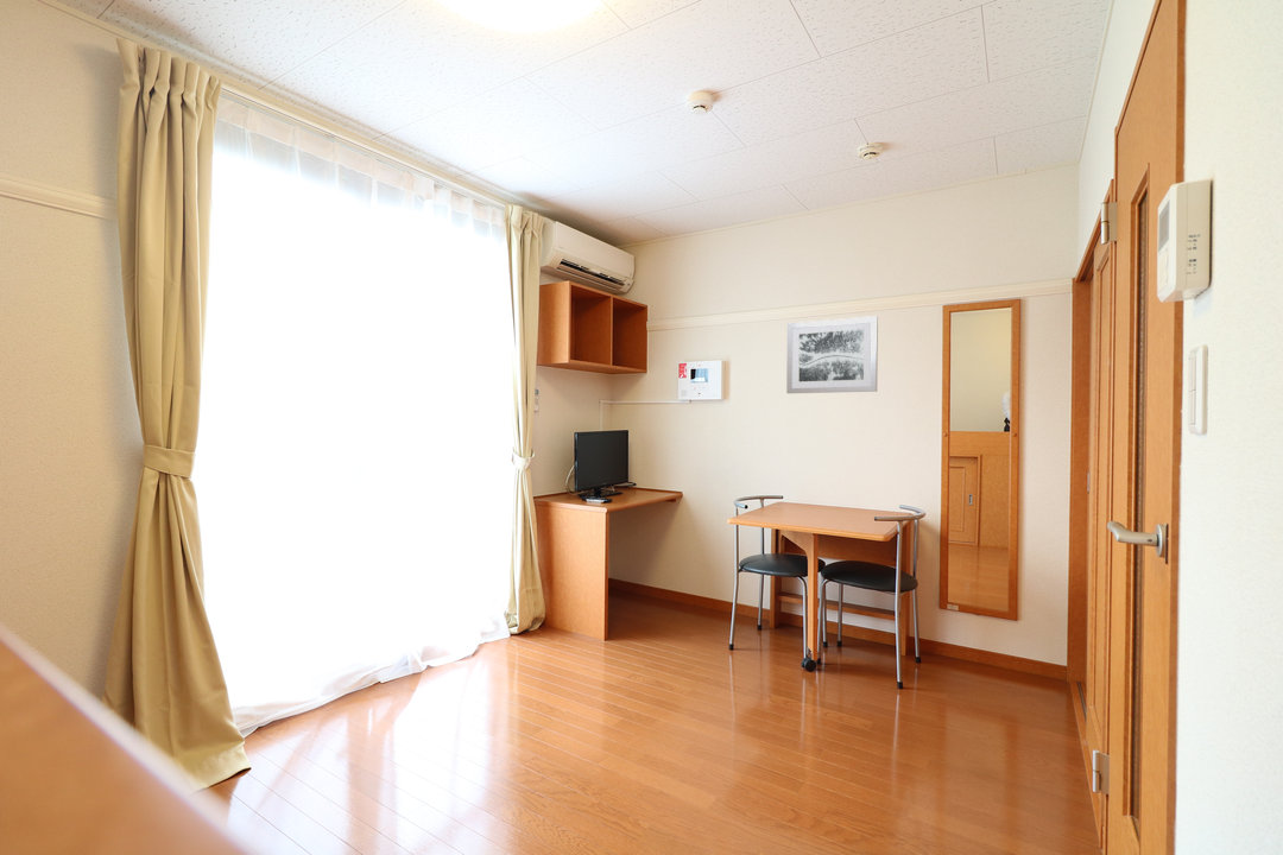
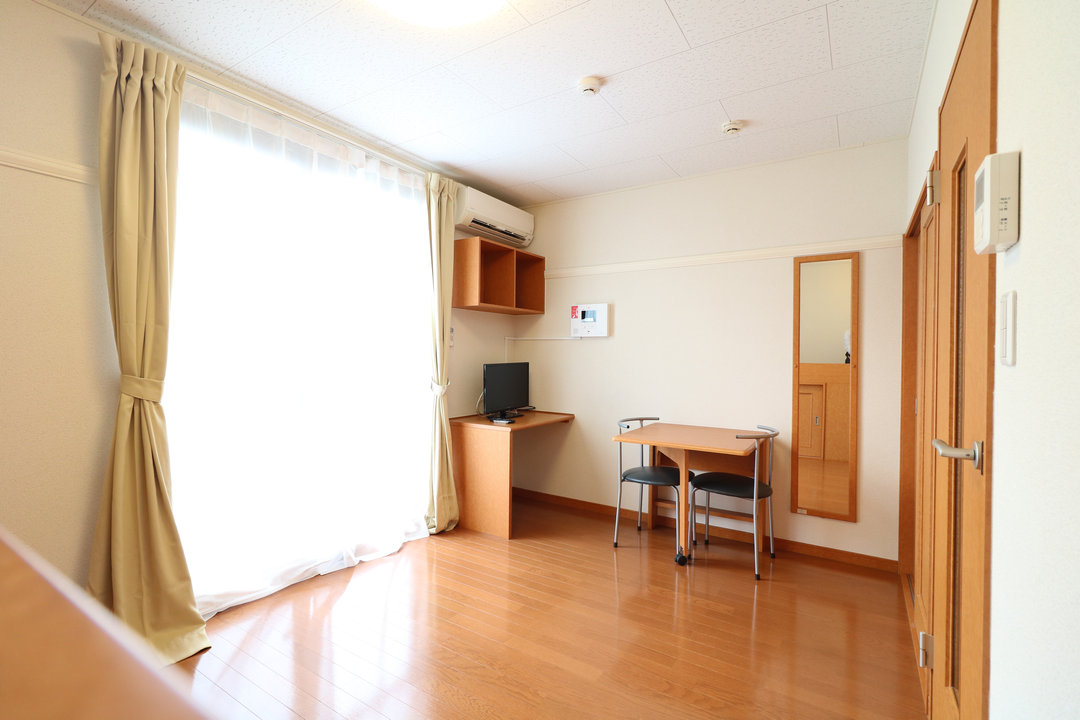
- wall art [785,315,879,394]
